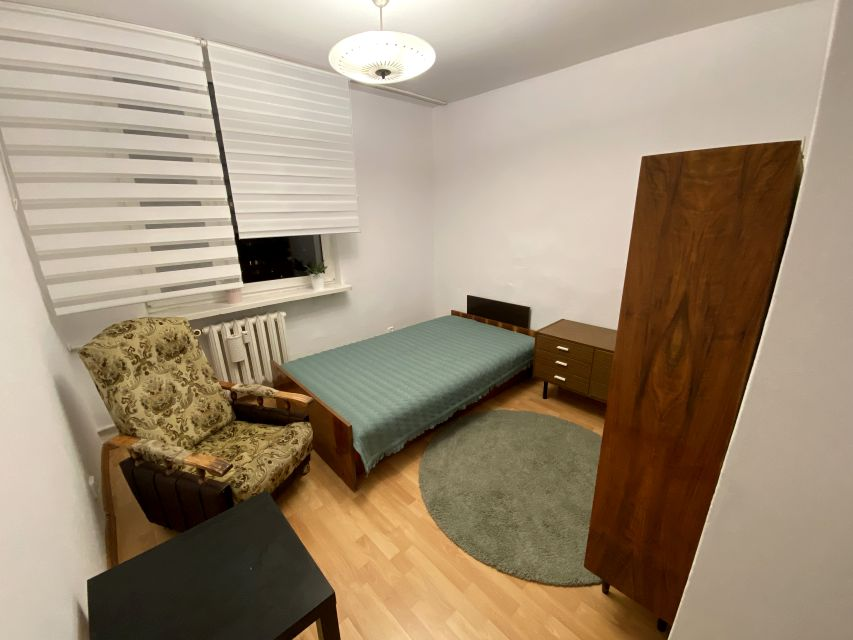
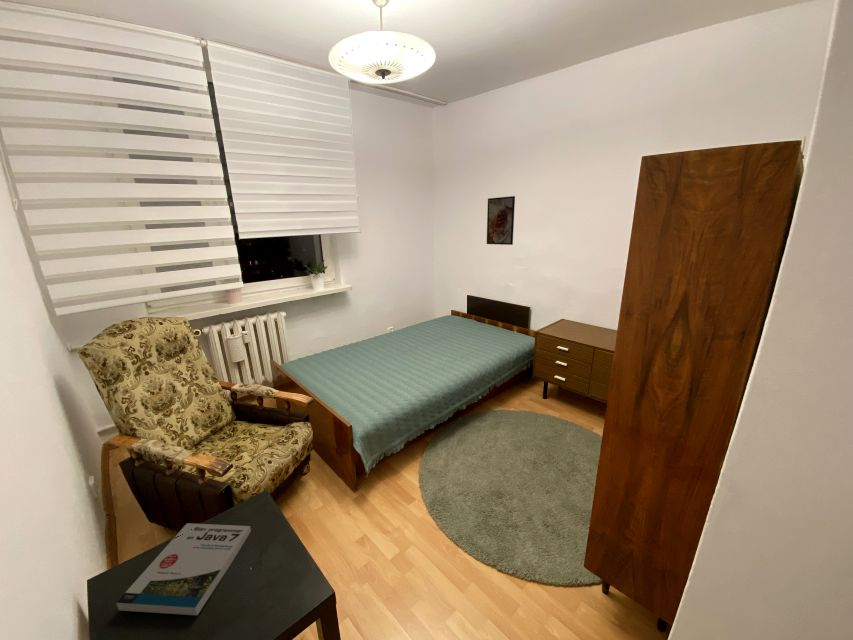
+ book [115,522,252,616]
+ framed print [486,195,516,246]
